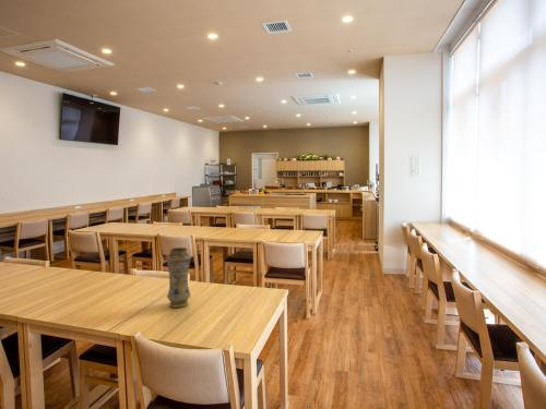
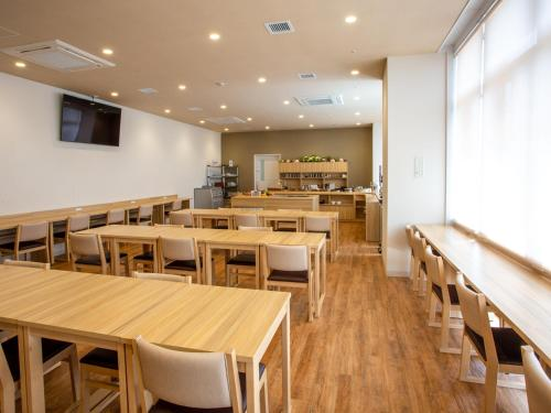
- vase [165,246,192,309]
